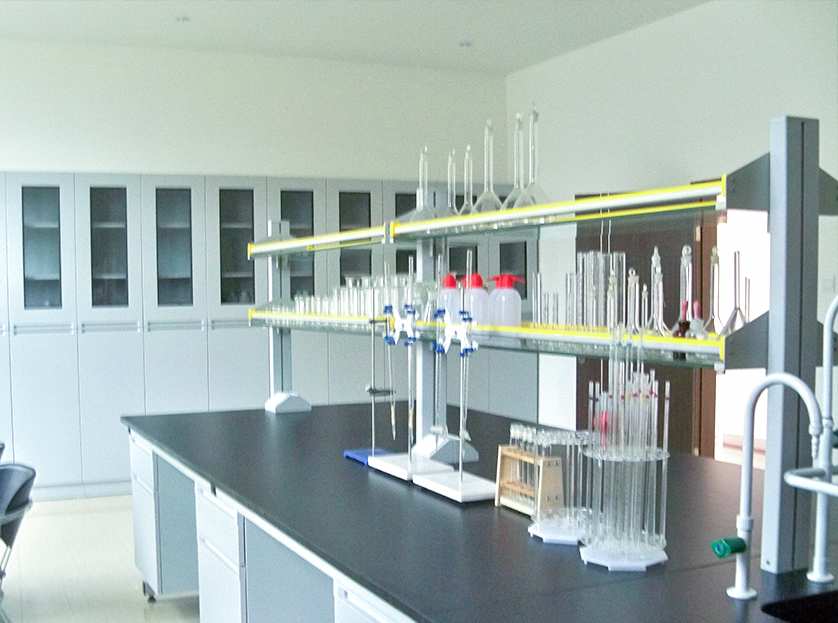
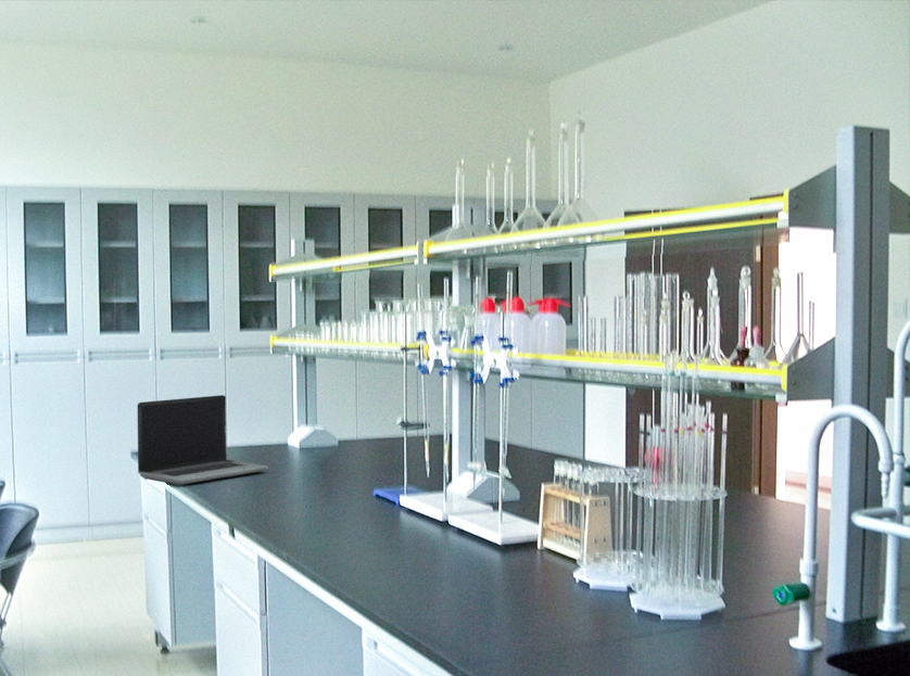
+ laptop computer [137,394,269,486]
